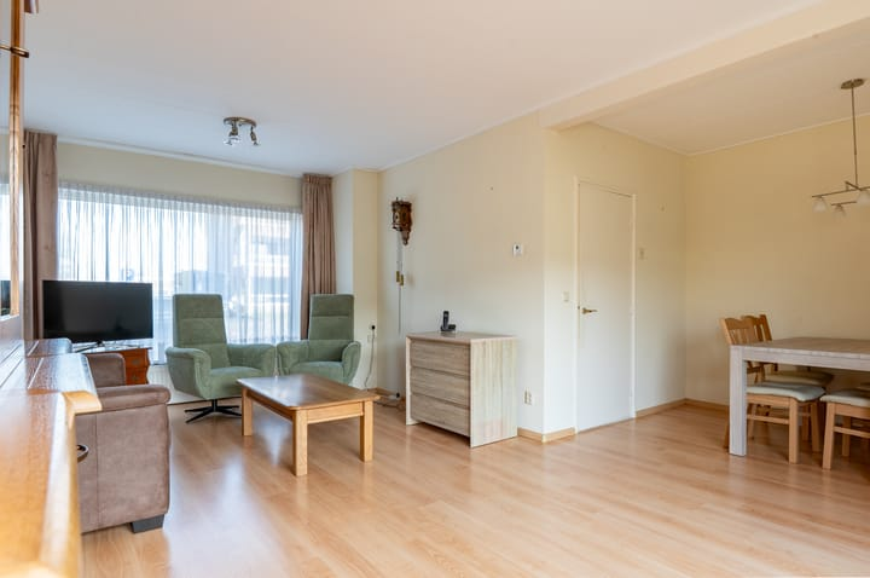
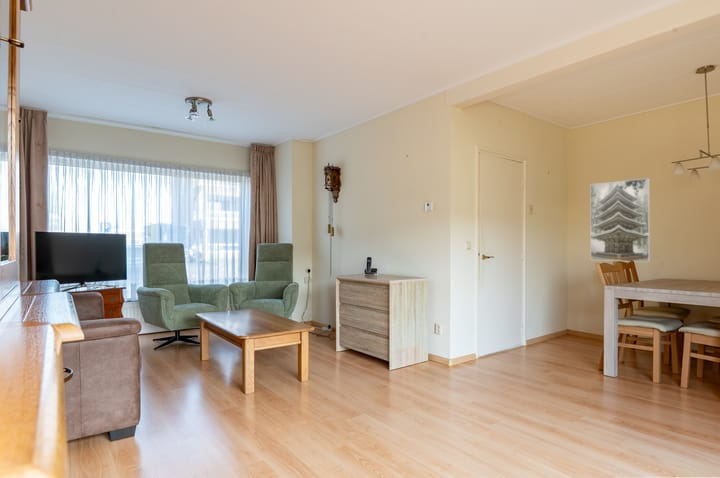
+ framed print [589,177,651,263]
